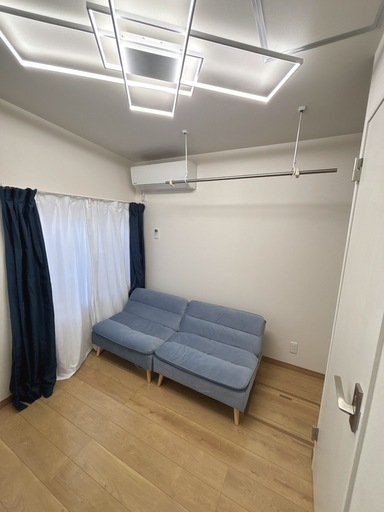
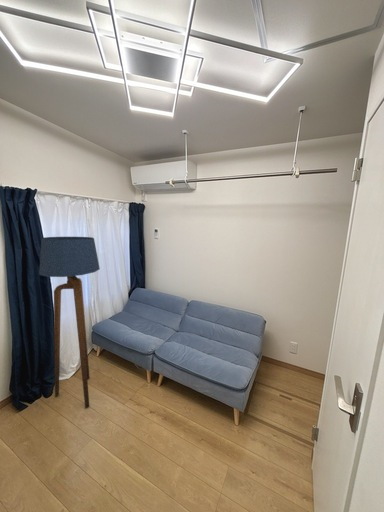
+ floor lamp [38,236,101,409]
